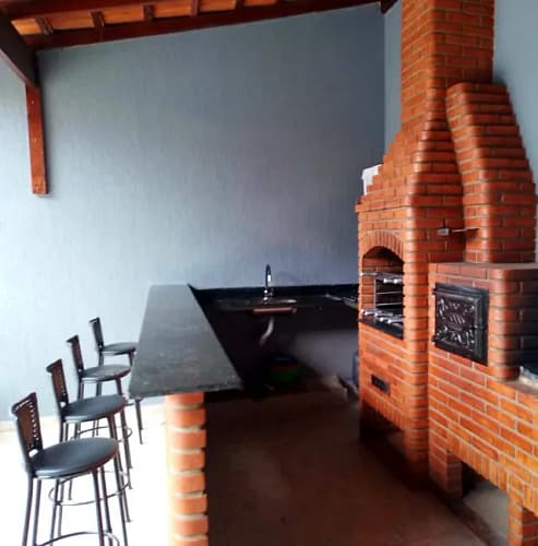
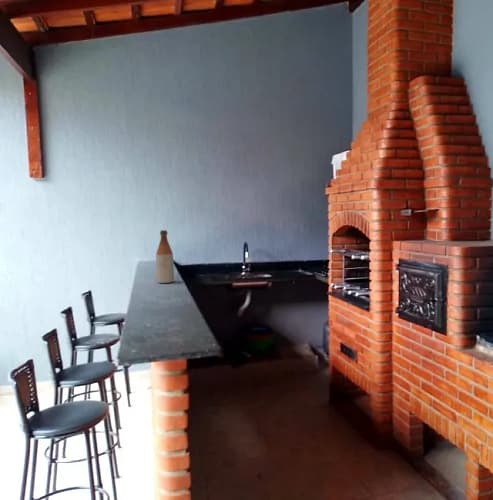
+ beer bottle [155,229,175,284]
